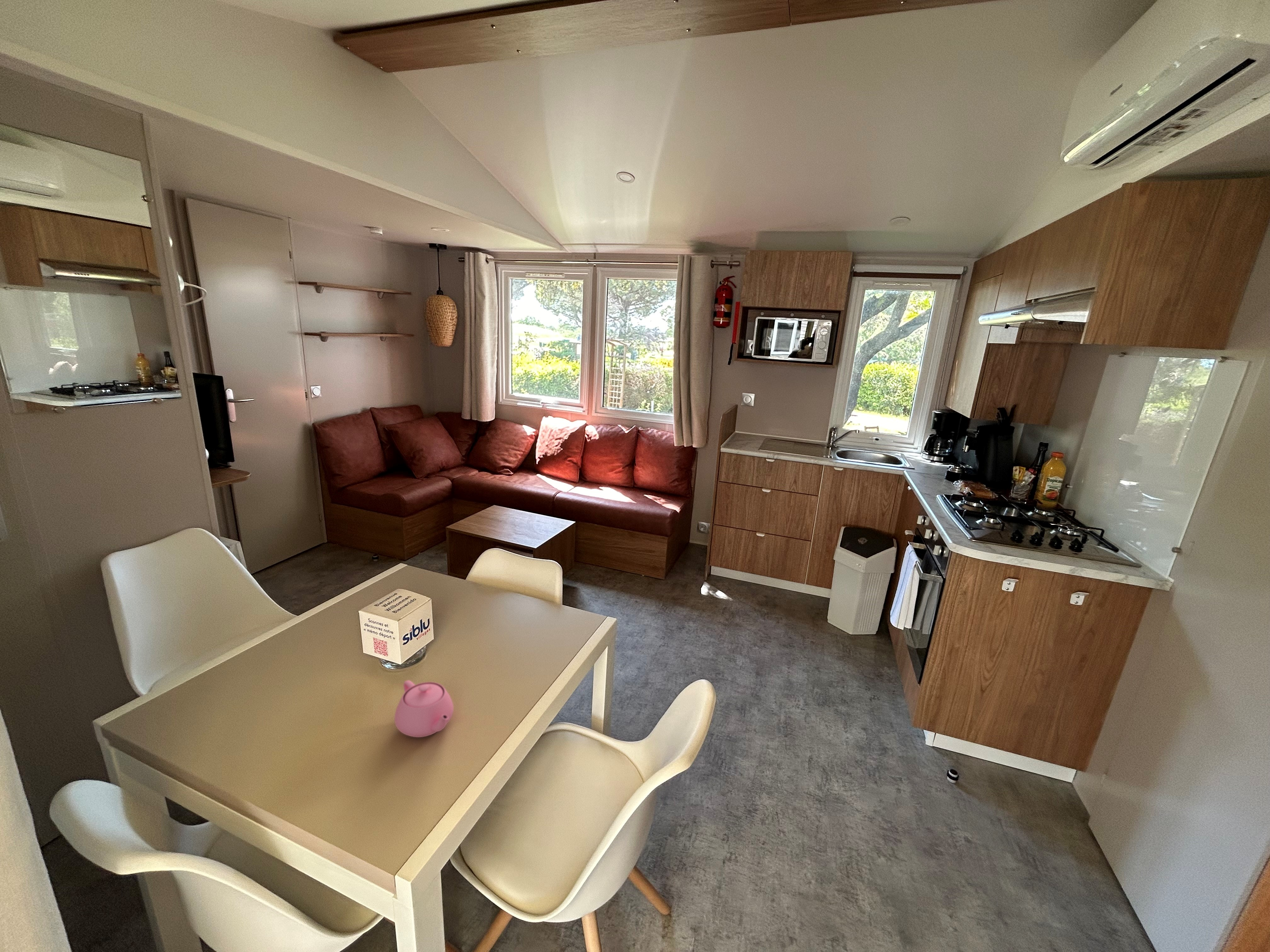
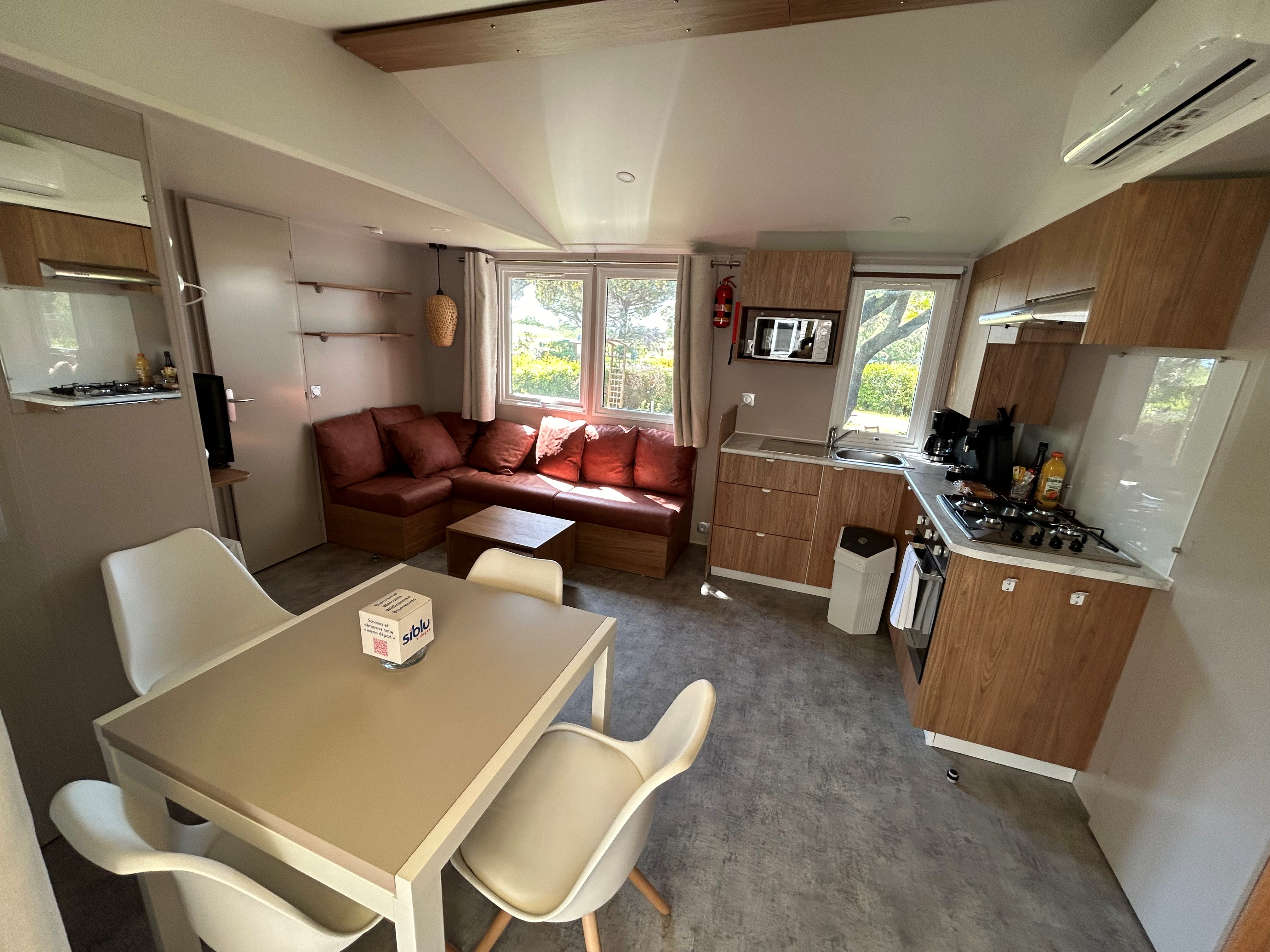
- teapot [394,680,454,738]
